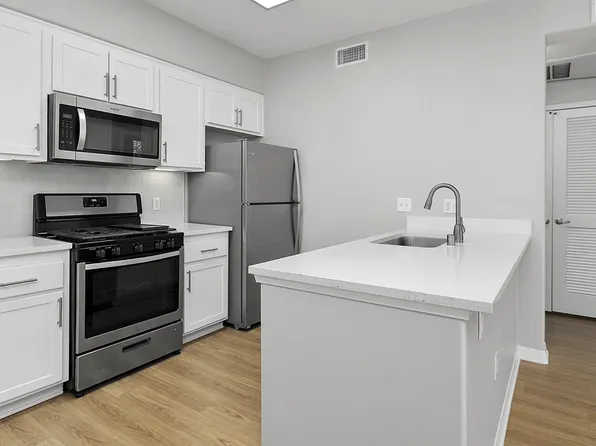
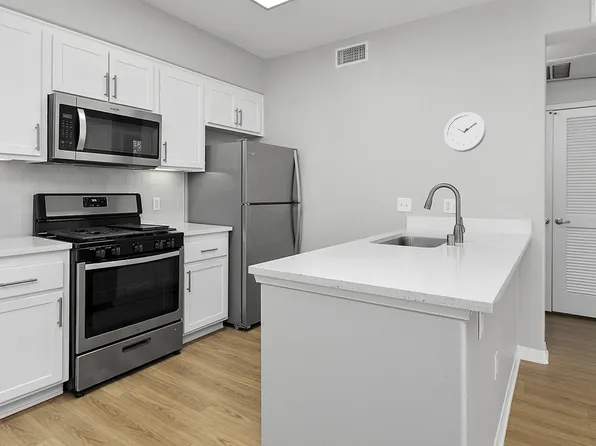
+ wall clock [443,111,487,153]
